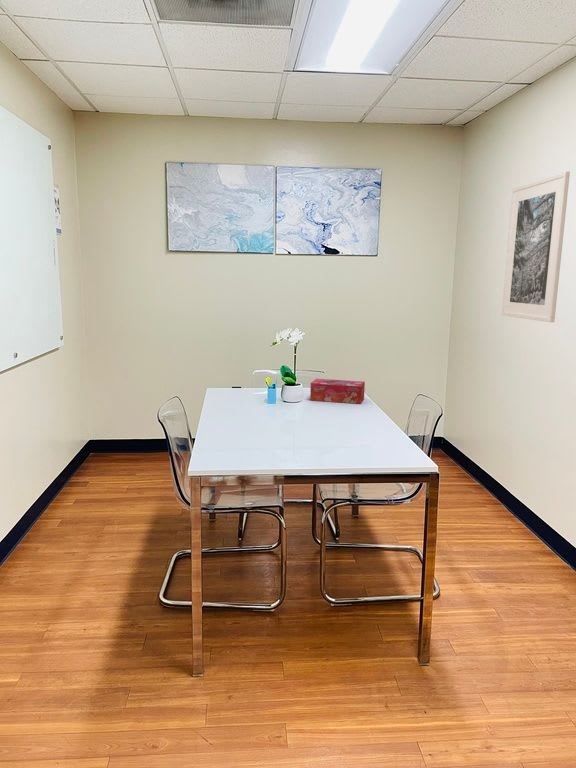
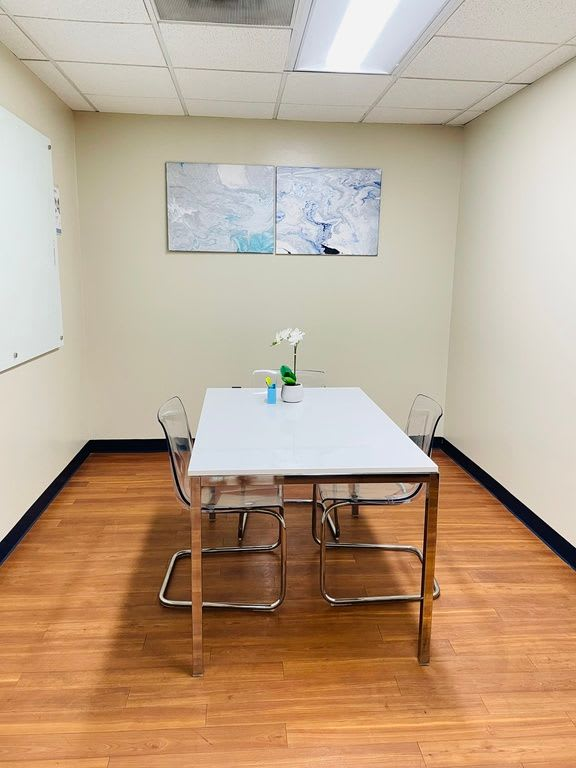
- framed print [501,170,571,323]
- tissue box [309,378,366,405]
